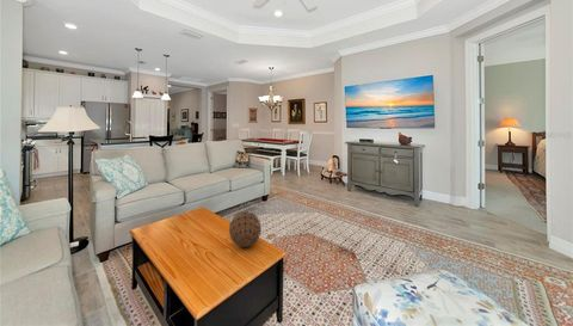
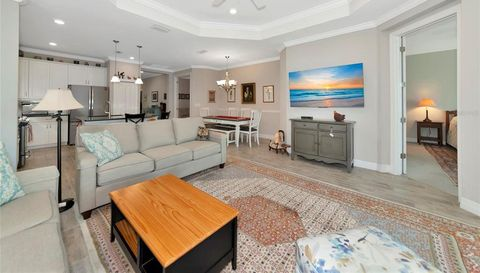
- decorative ball [228,210,263,248]
